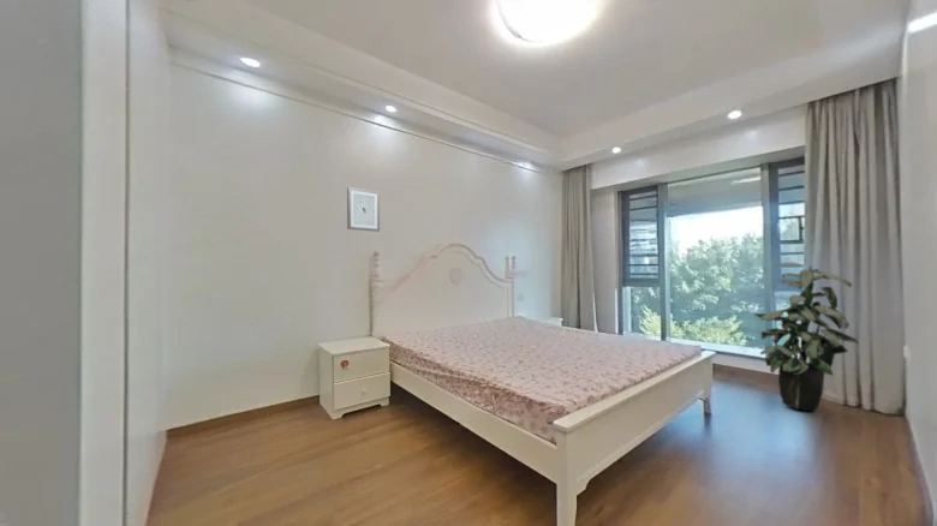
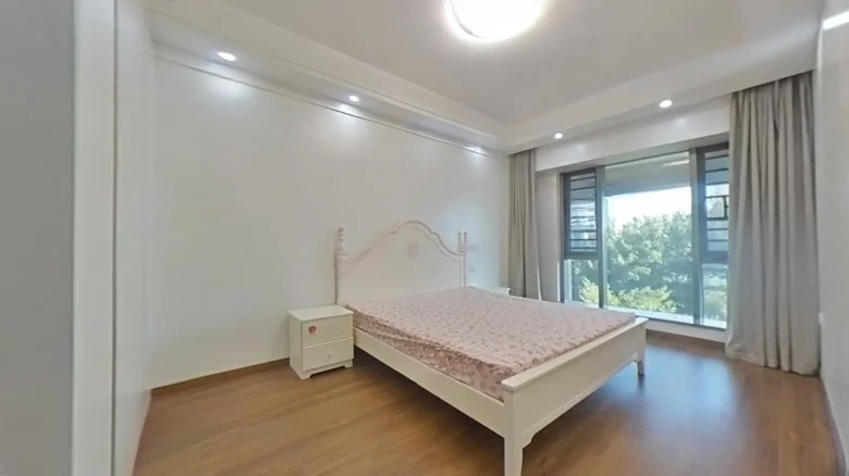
- indoor plant [752,262,860,413]
- wall art [346,186,381,233]
